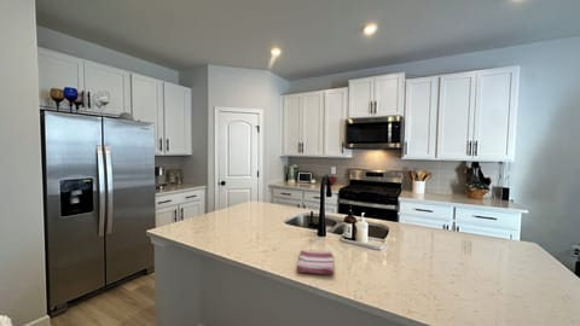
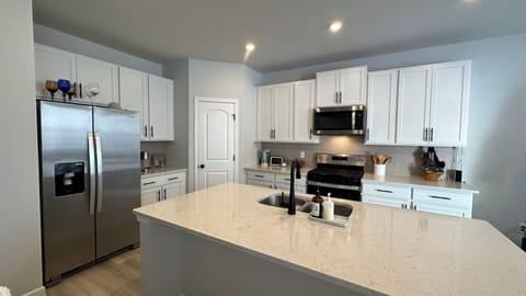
- dish towel [295,249,336,275]
